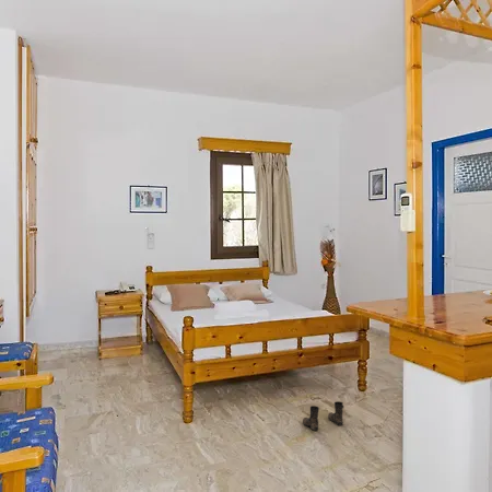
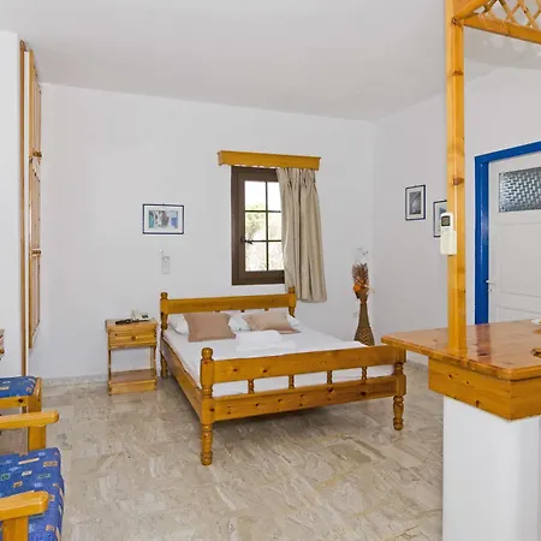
- boots [302,400,344,431]
